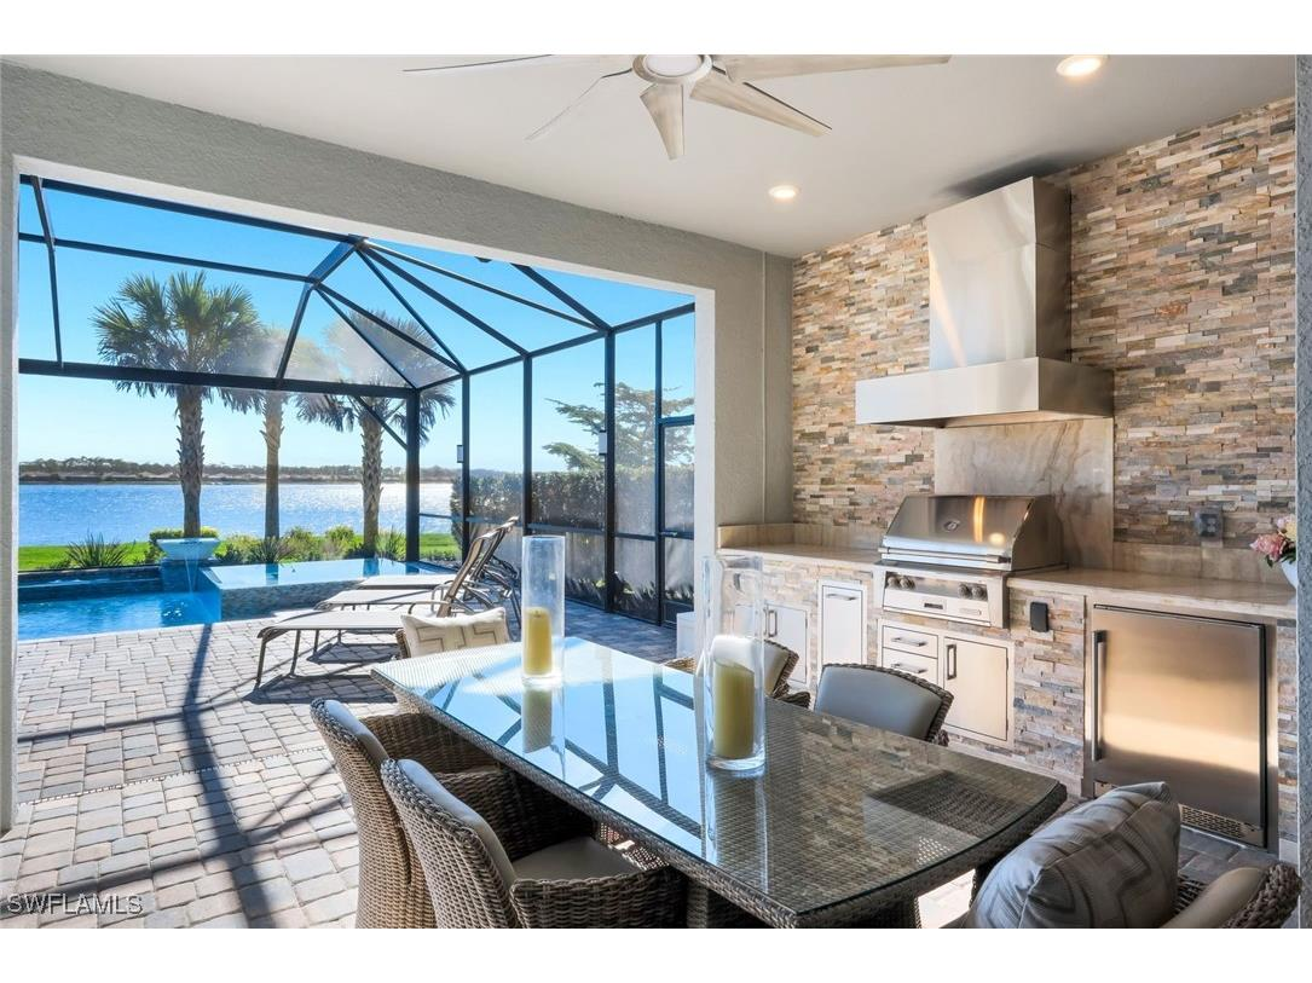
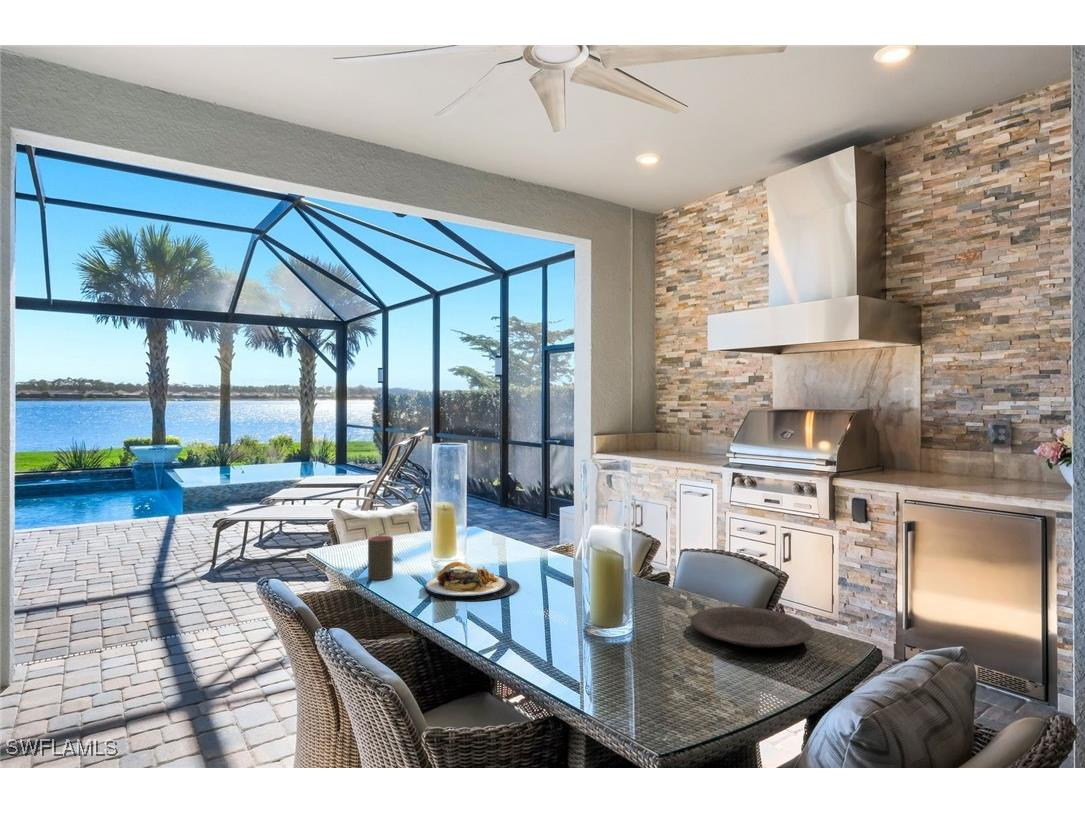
+ plate [424,561,520,602]
+ plate [690,606,815,649]
+ cup [367,535,394,581]
